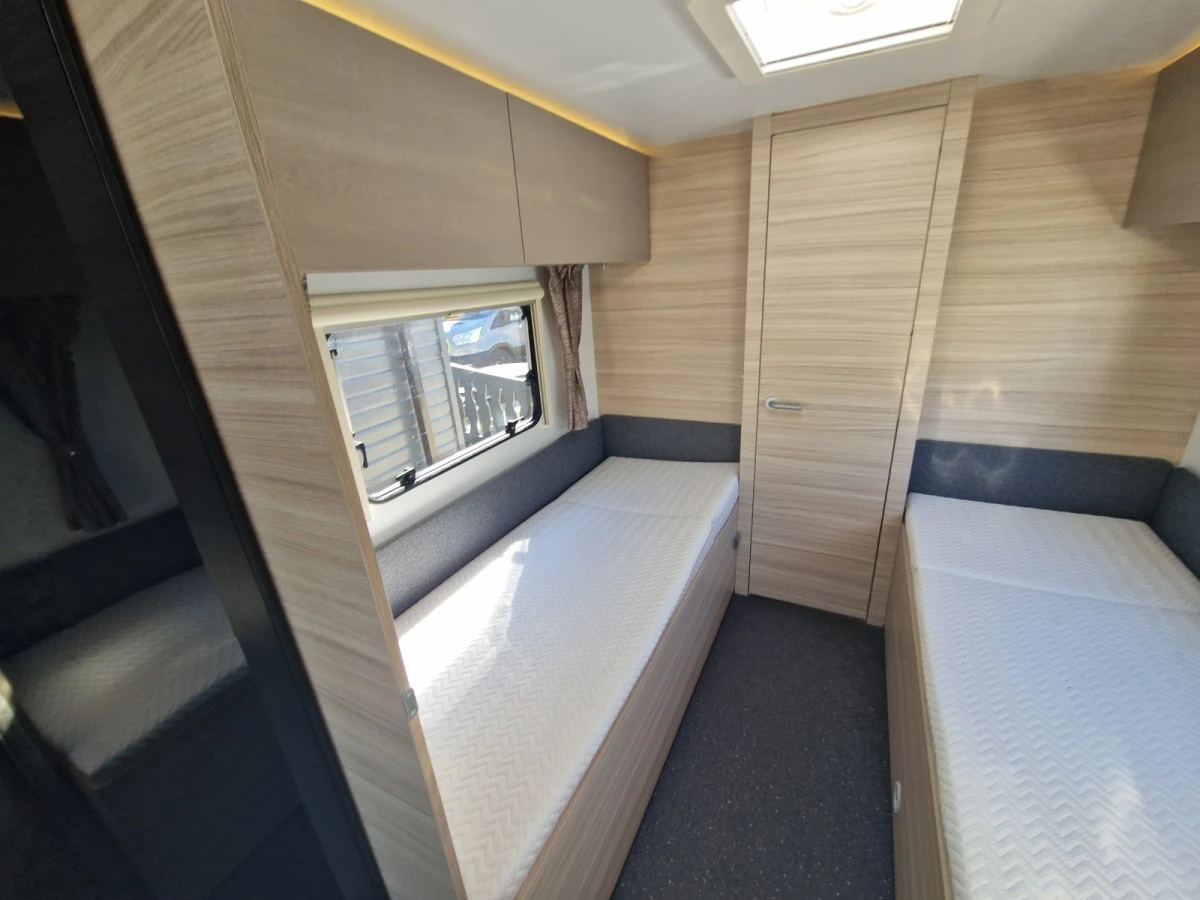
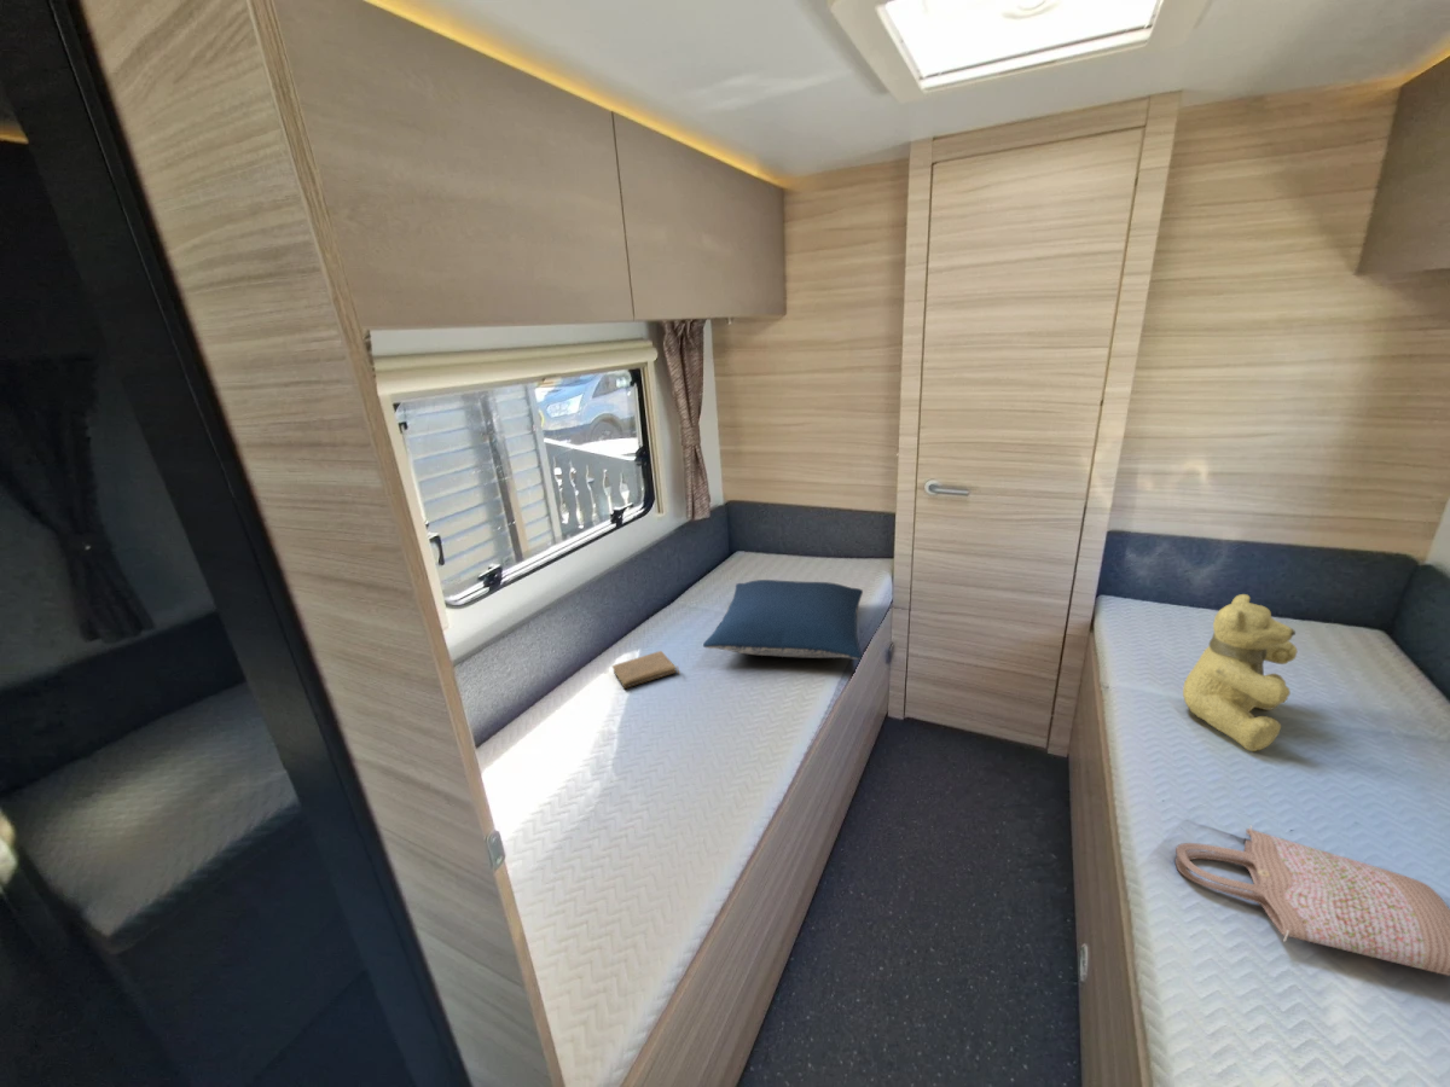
+ teddy bear [1182,593,1299,752]
+ book [611,650,682,690]
+ shopping bag [1173,824,1450,977]
+ pillow [702,579,864,661]
